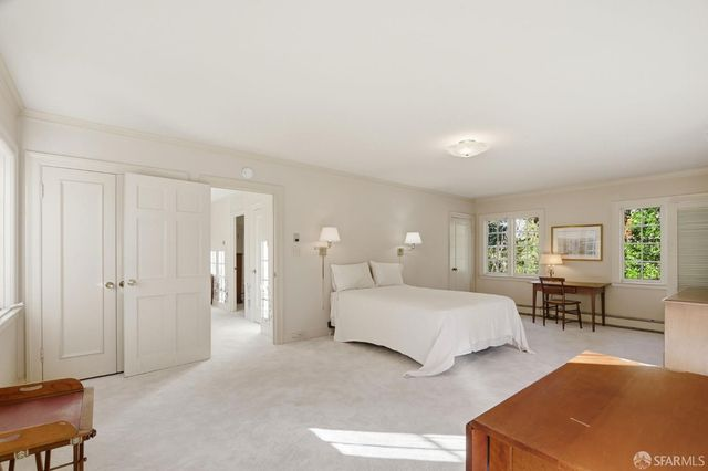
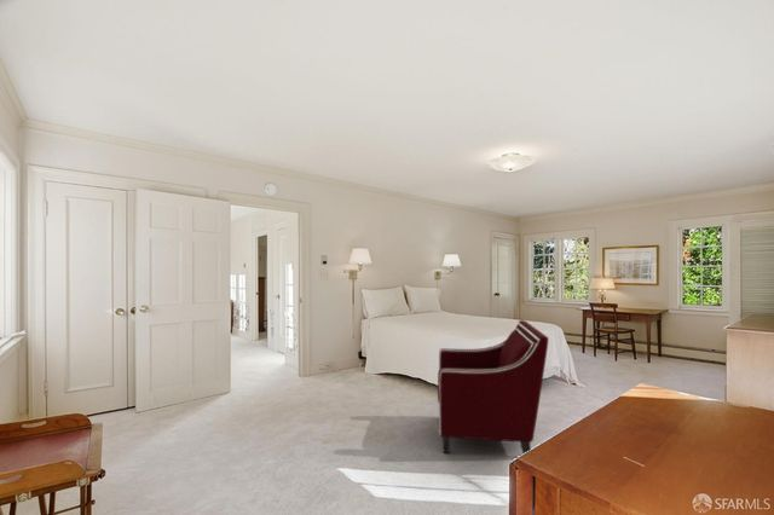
+ armchair [437,319,549,455]
